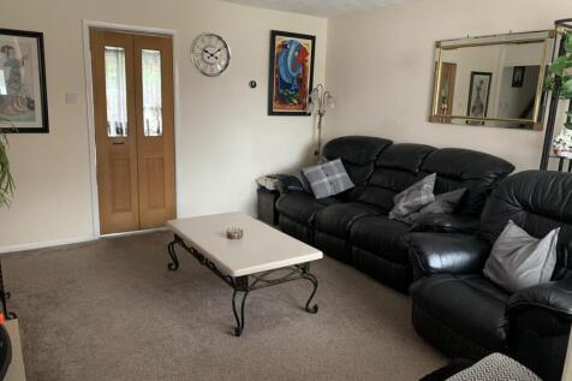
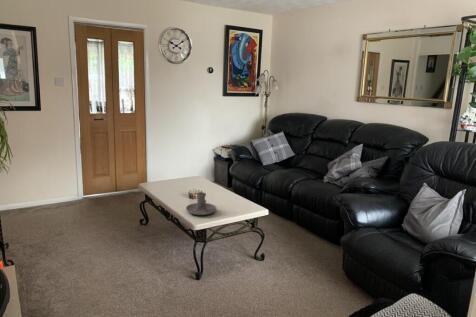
+ candle holder [185,191,217,216]
